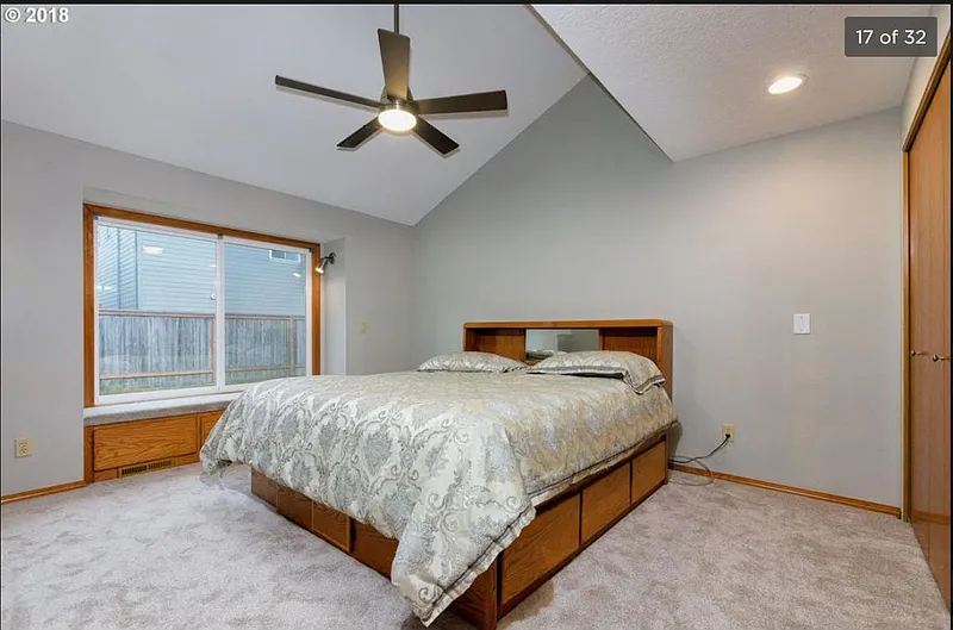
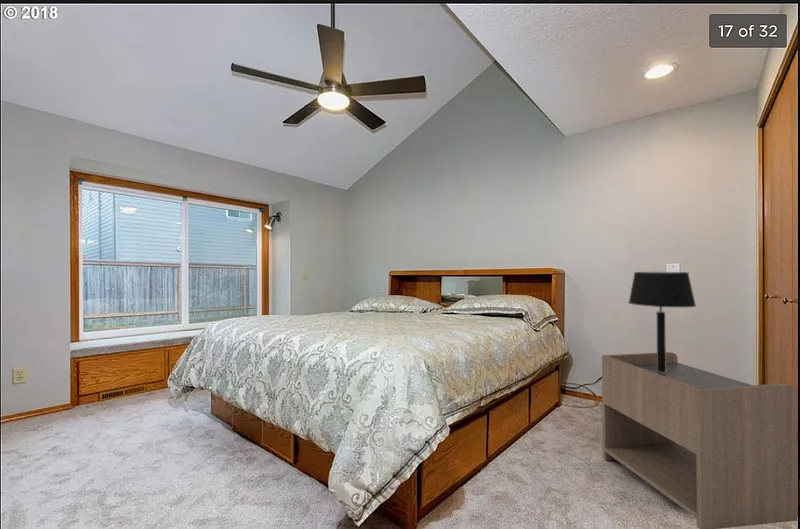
+ nightstand [601,351,798,529]
+ table lamp [627,271,697,373]
